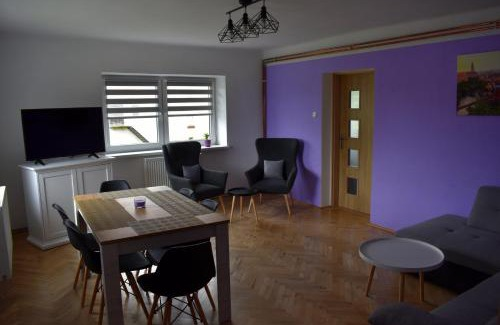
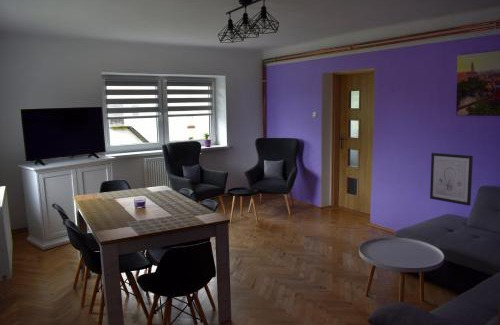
+ wall art [429,152,474,207]
